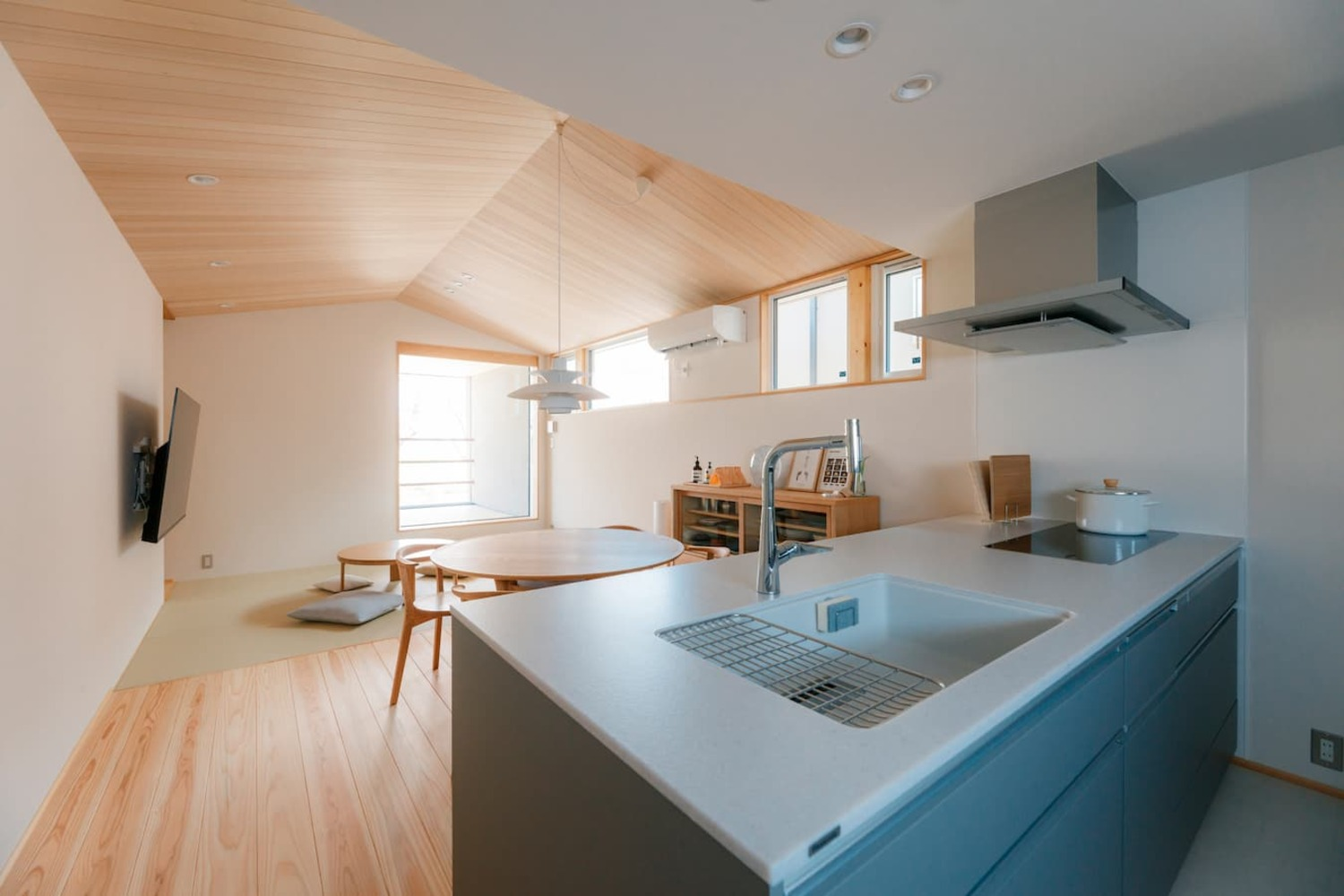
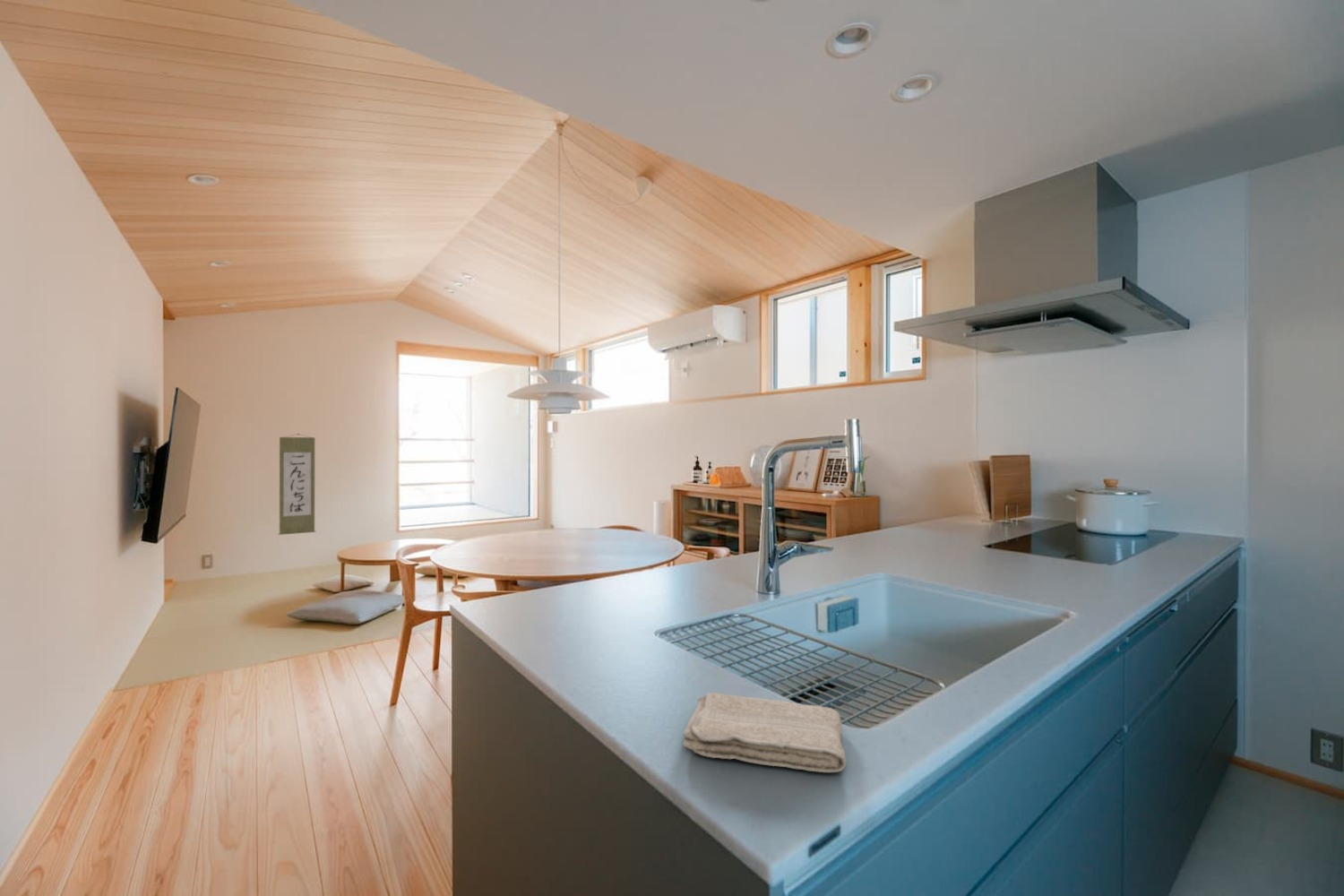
+ wall scroll [277,433,317,536]
+ washcloth [682,692,848,773]
